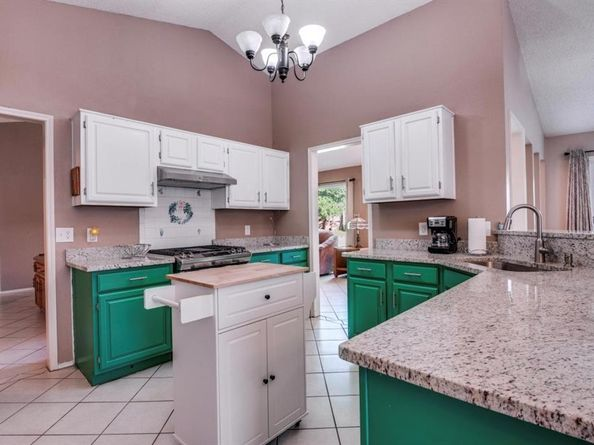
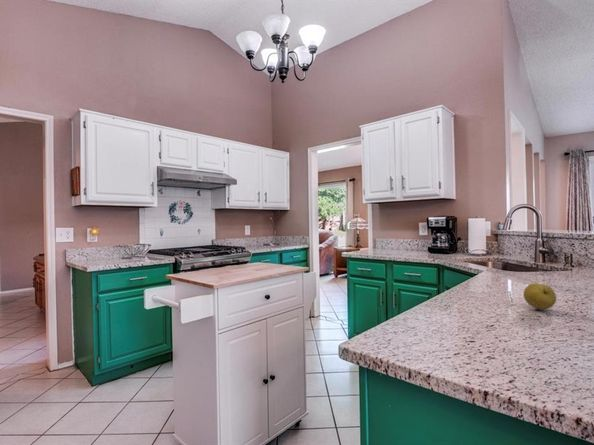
+ fruit [522,282,557,310]
